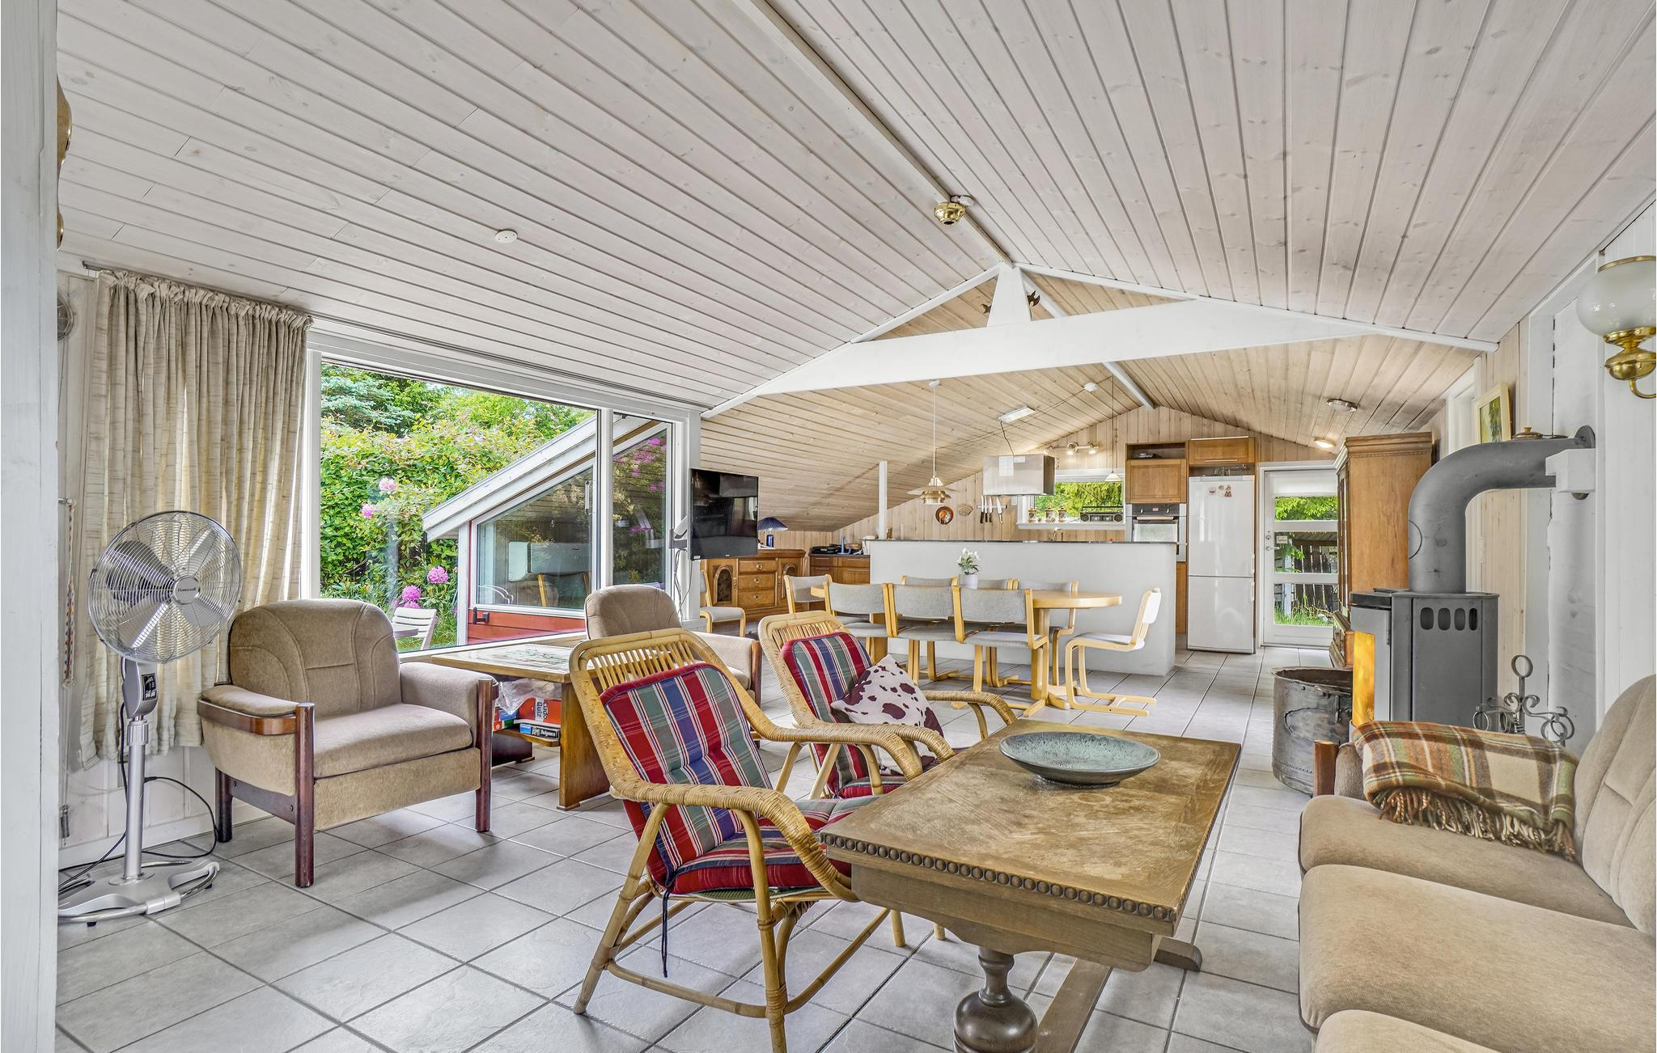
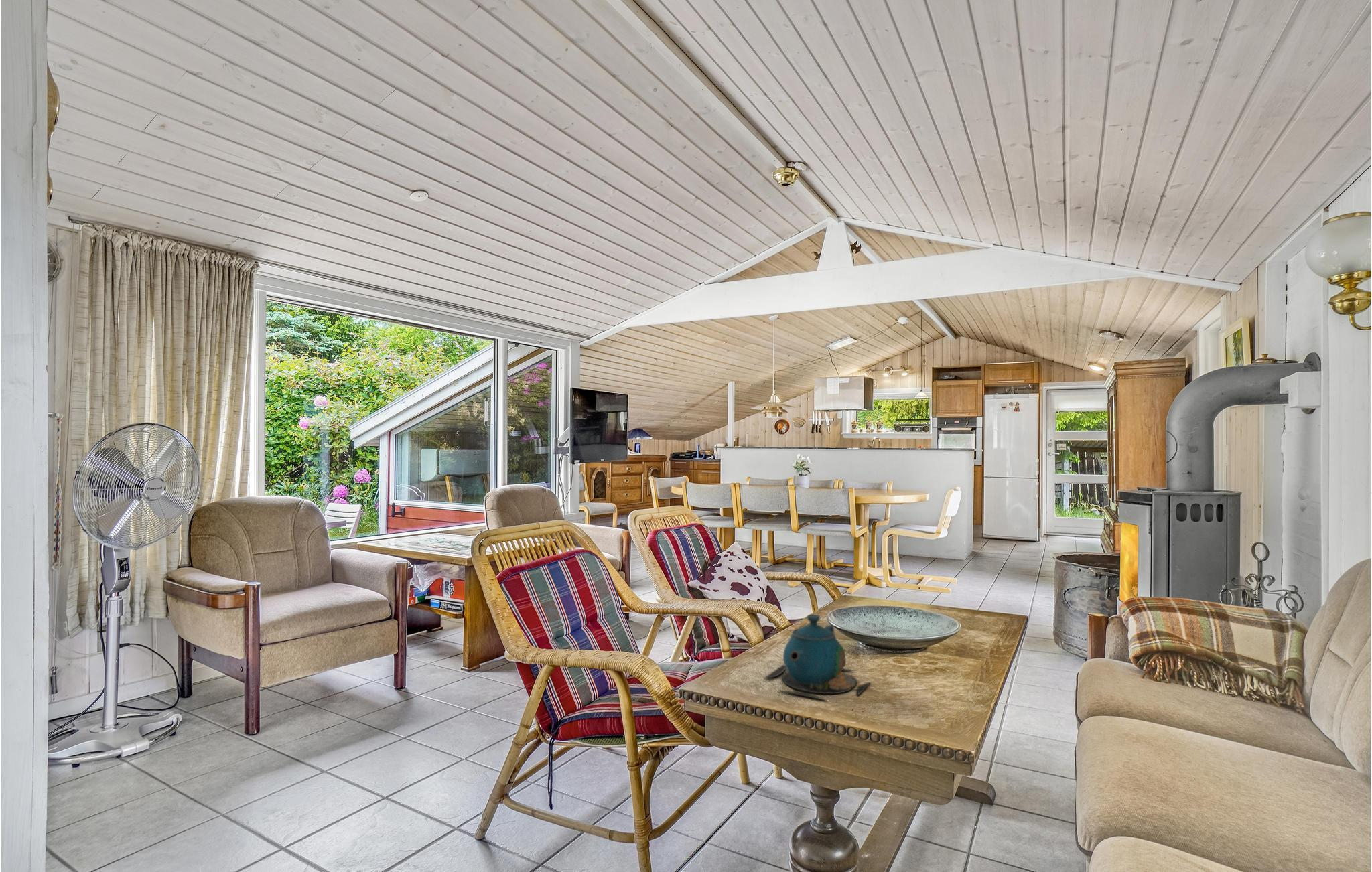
+ teapot [762,613,872,701]
